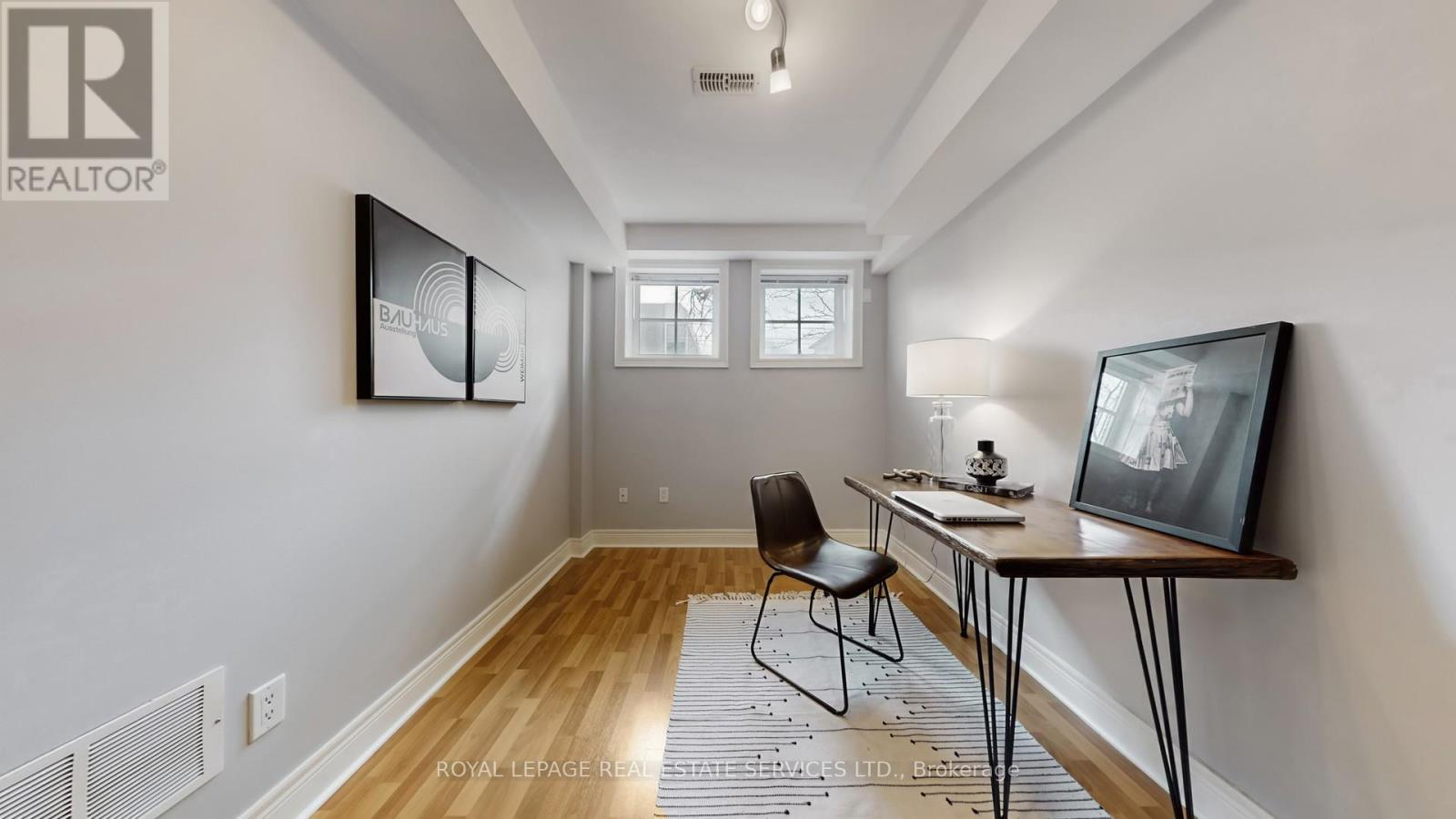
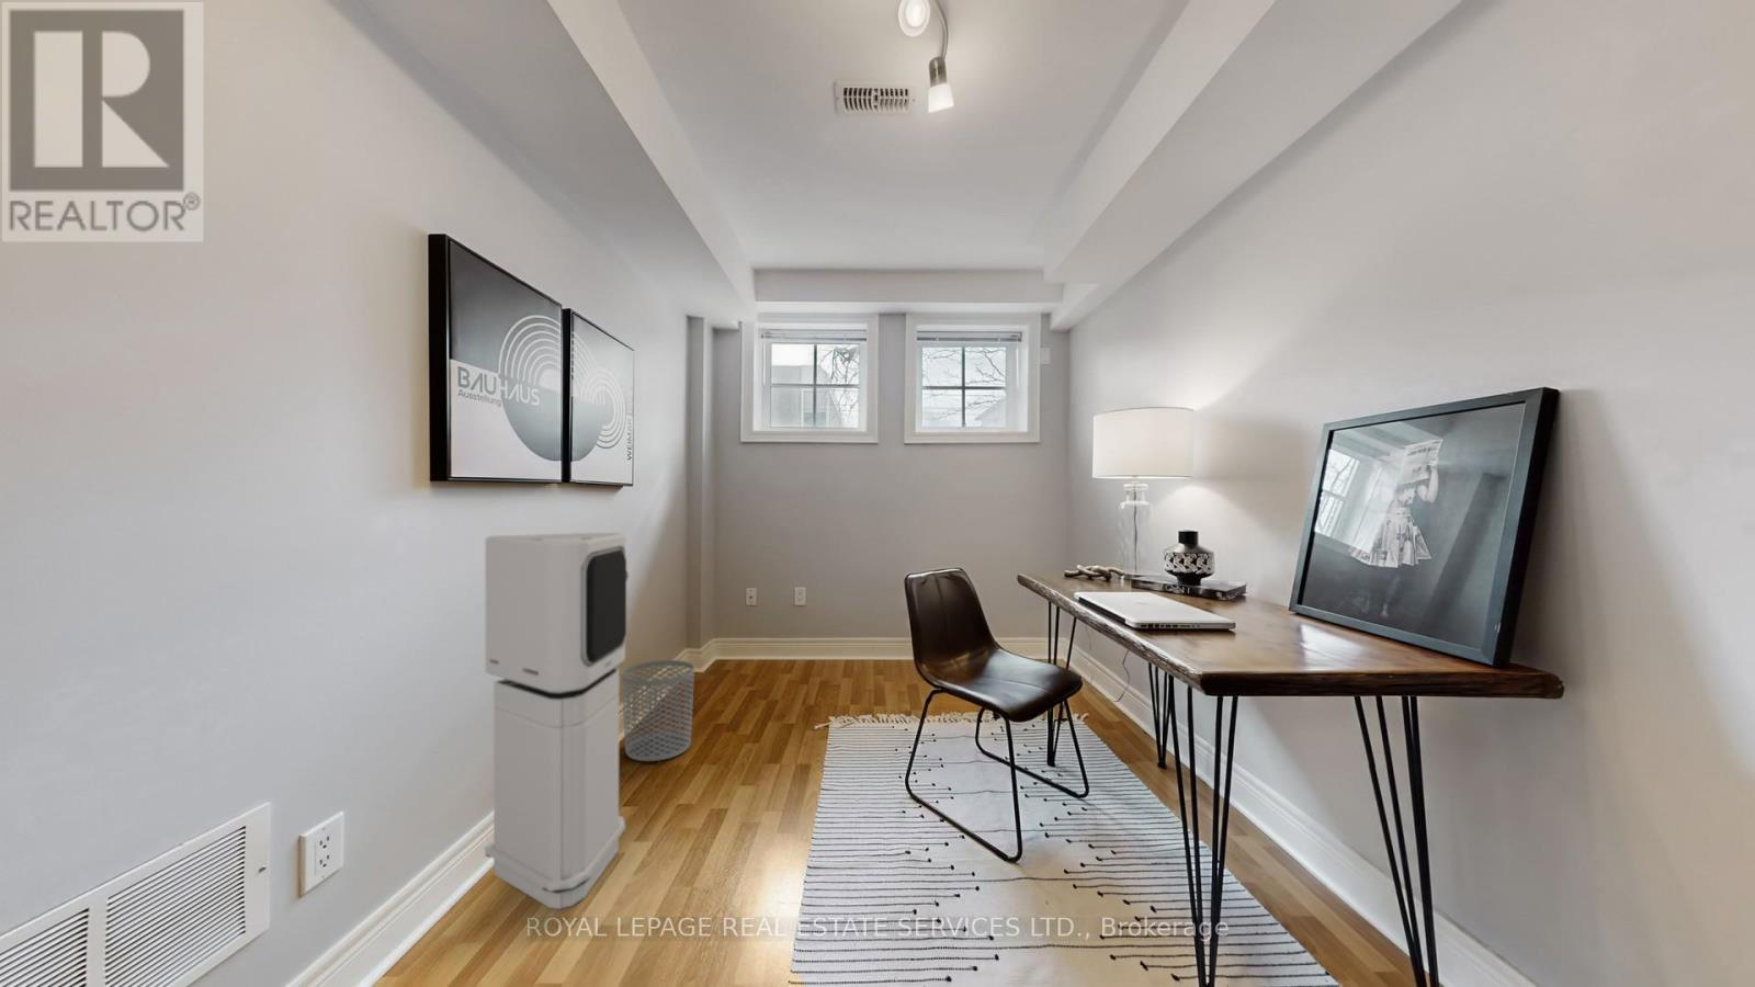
+ waste bin [621,659,695,762]
+ air purifier [483,531,629,910]
